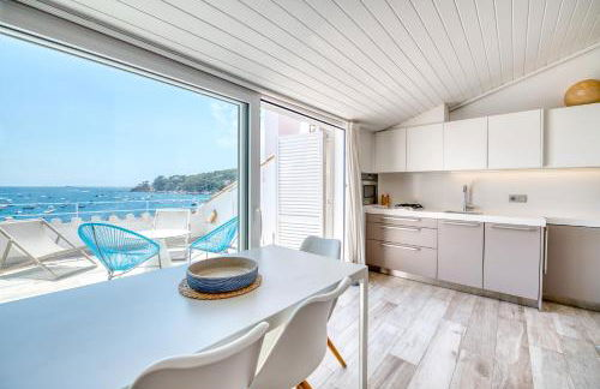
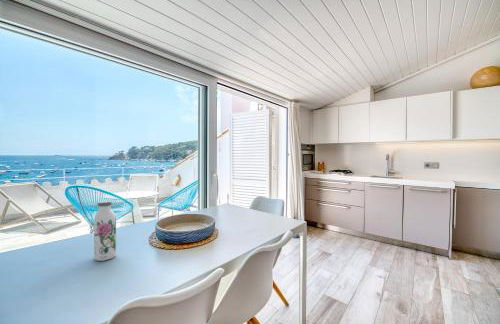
+ water bottle [93,200,117,262]
